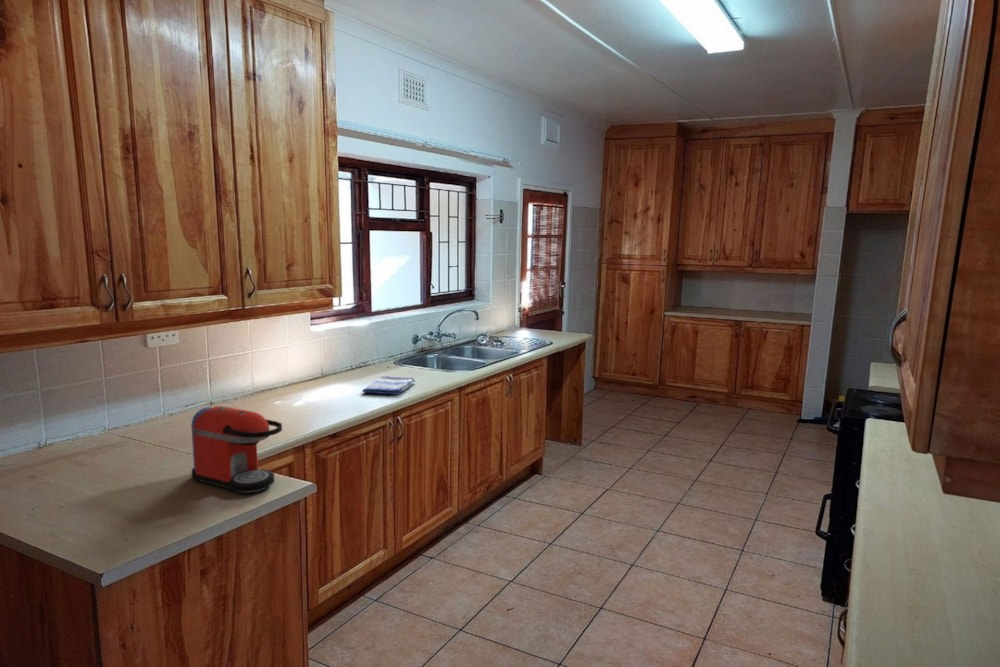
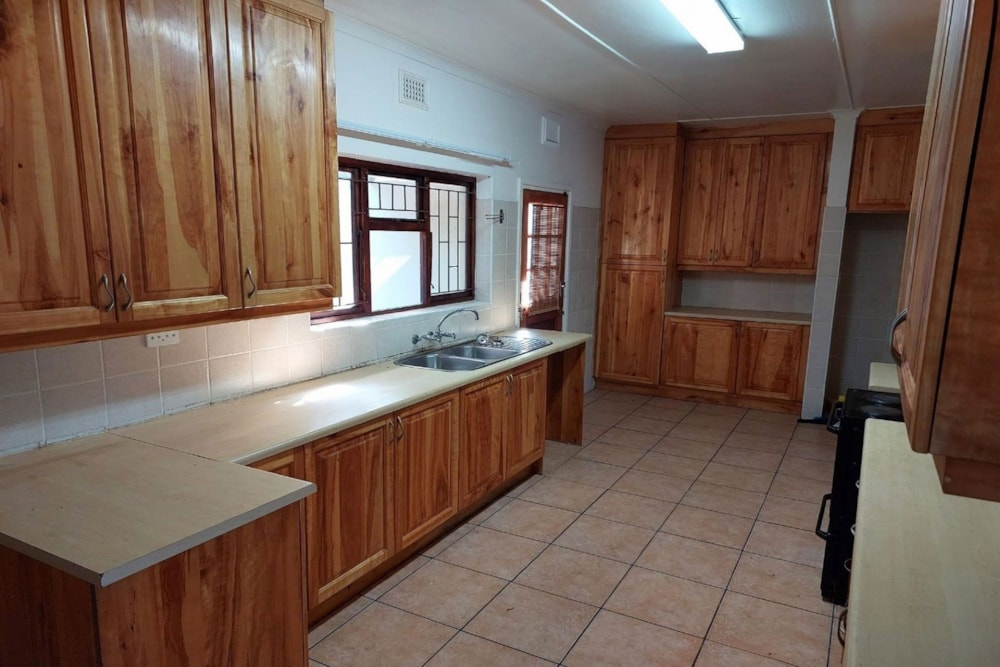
- dish towel [361,375,416,396]
- coffee maker [190,405,283,494]
